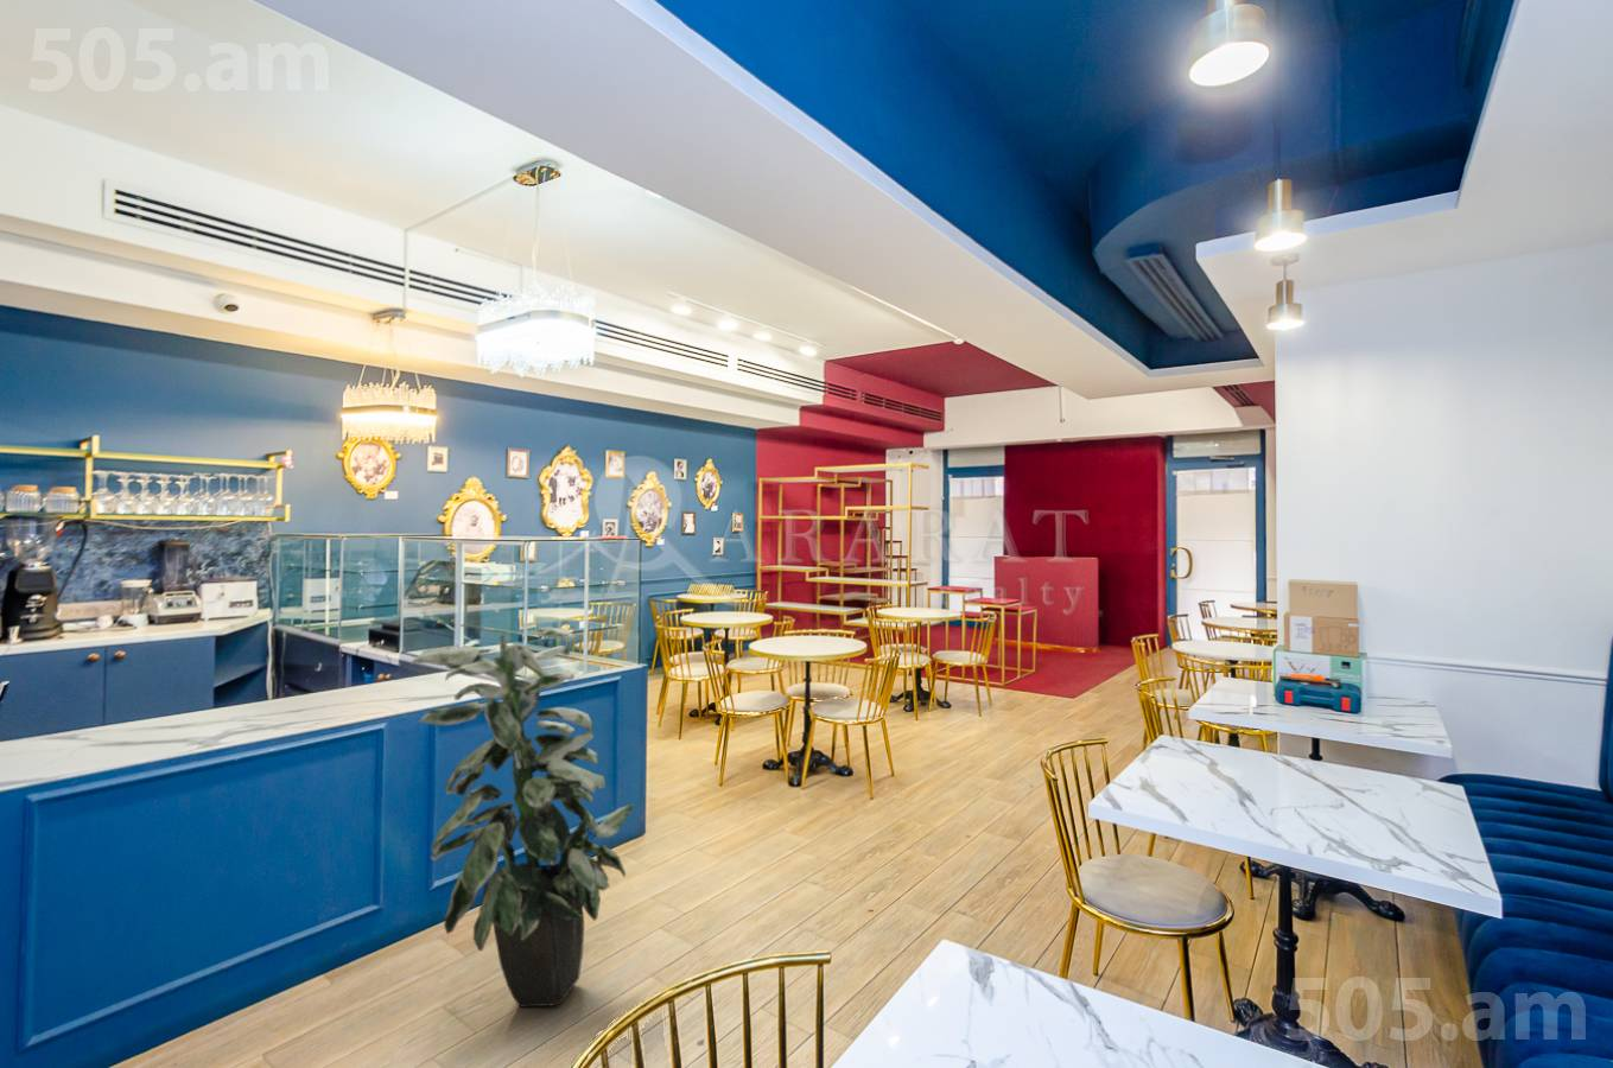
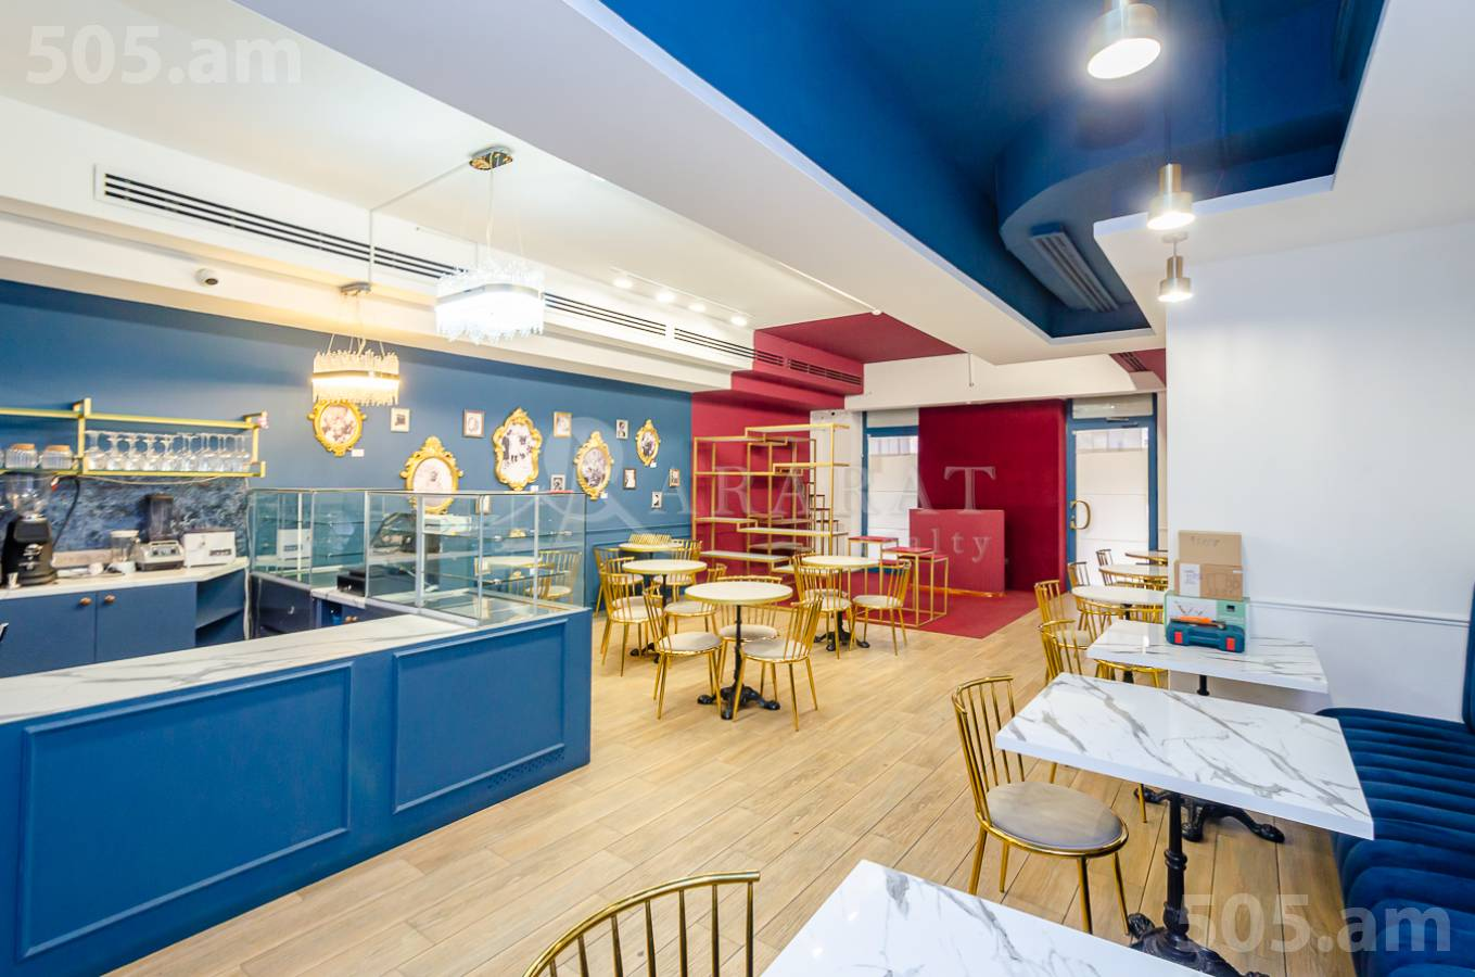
- indoor plant [409,627,637,1008]
